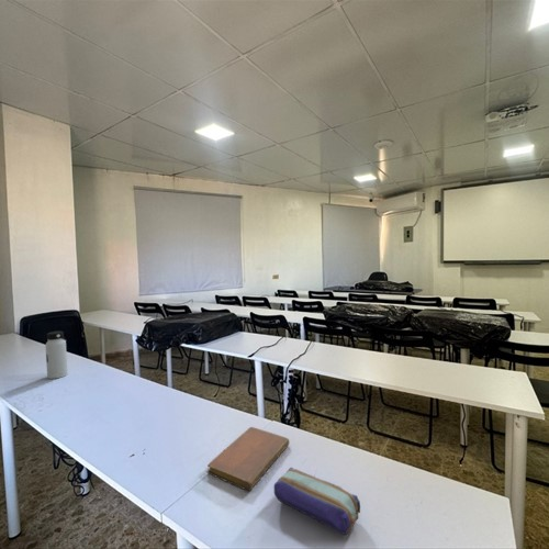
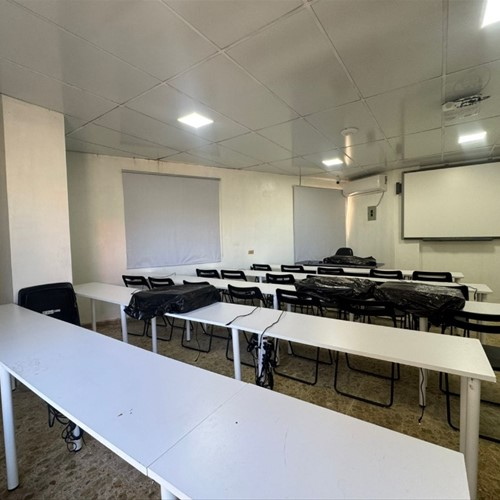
- water bottle [44,330,68,380]
- pencil case [273,467,361,536]
- notebook [206,426,290,492]
